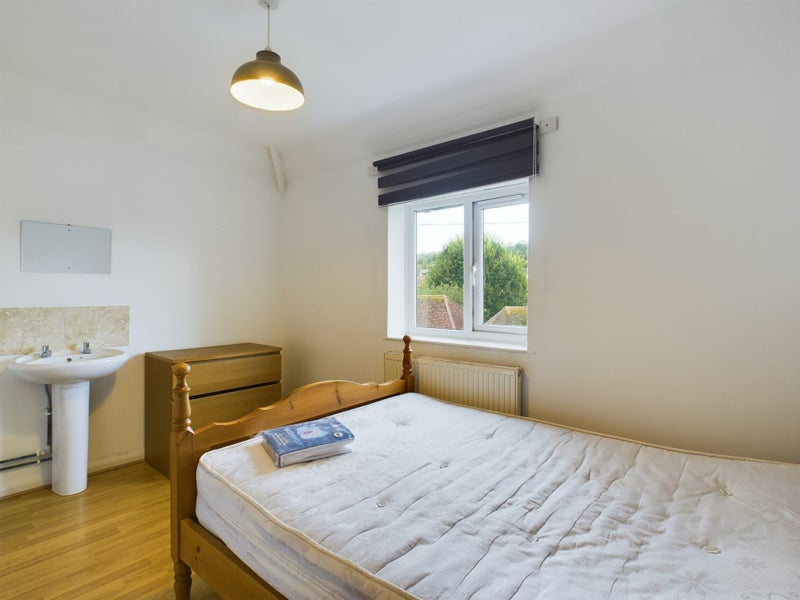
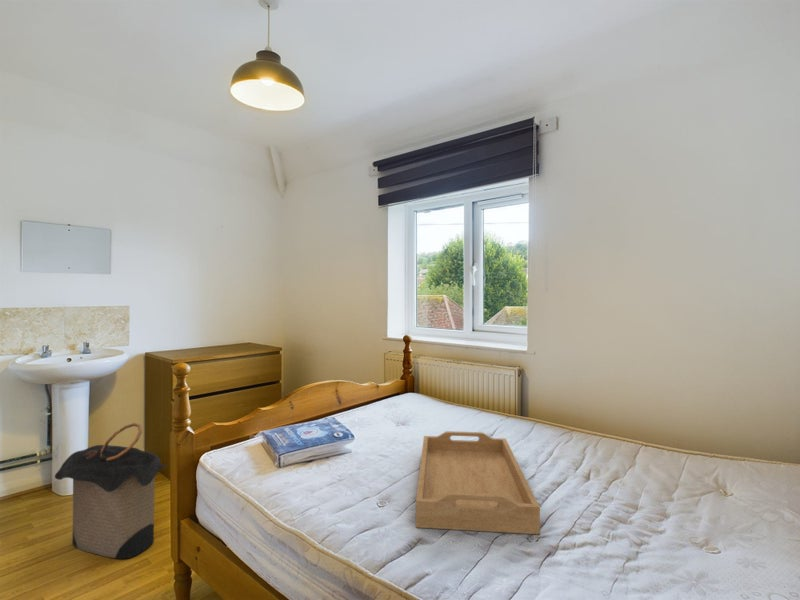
+ laundry hamper [54,422,168,560]
+ serving tray [415,430,541,535]
